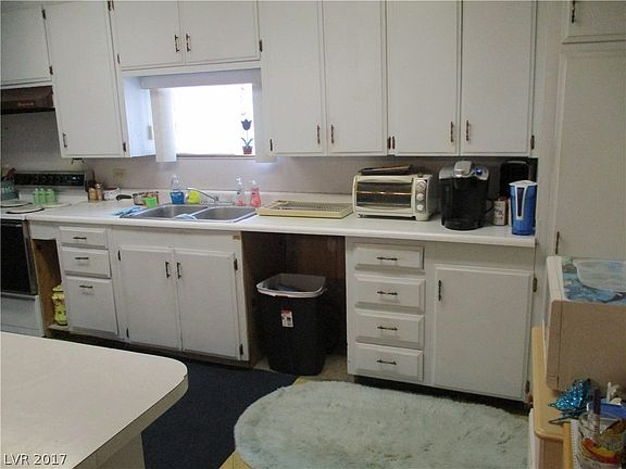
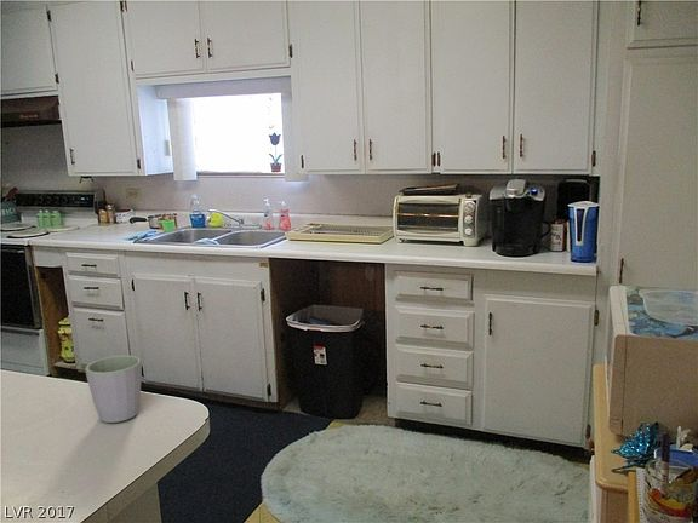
+ mug [84,354,143,424]
